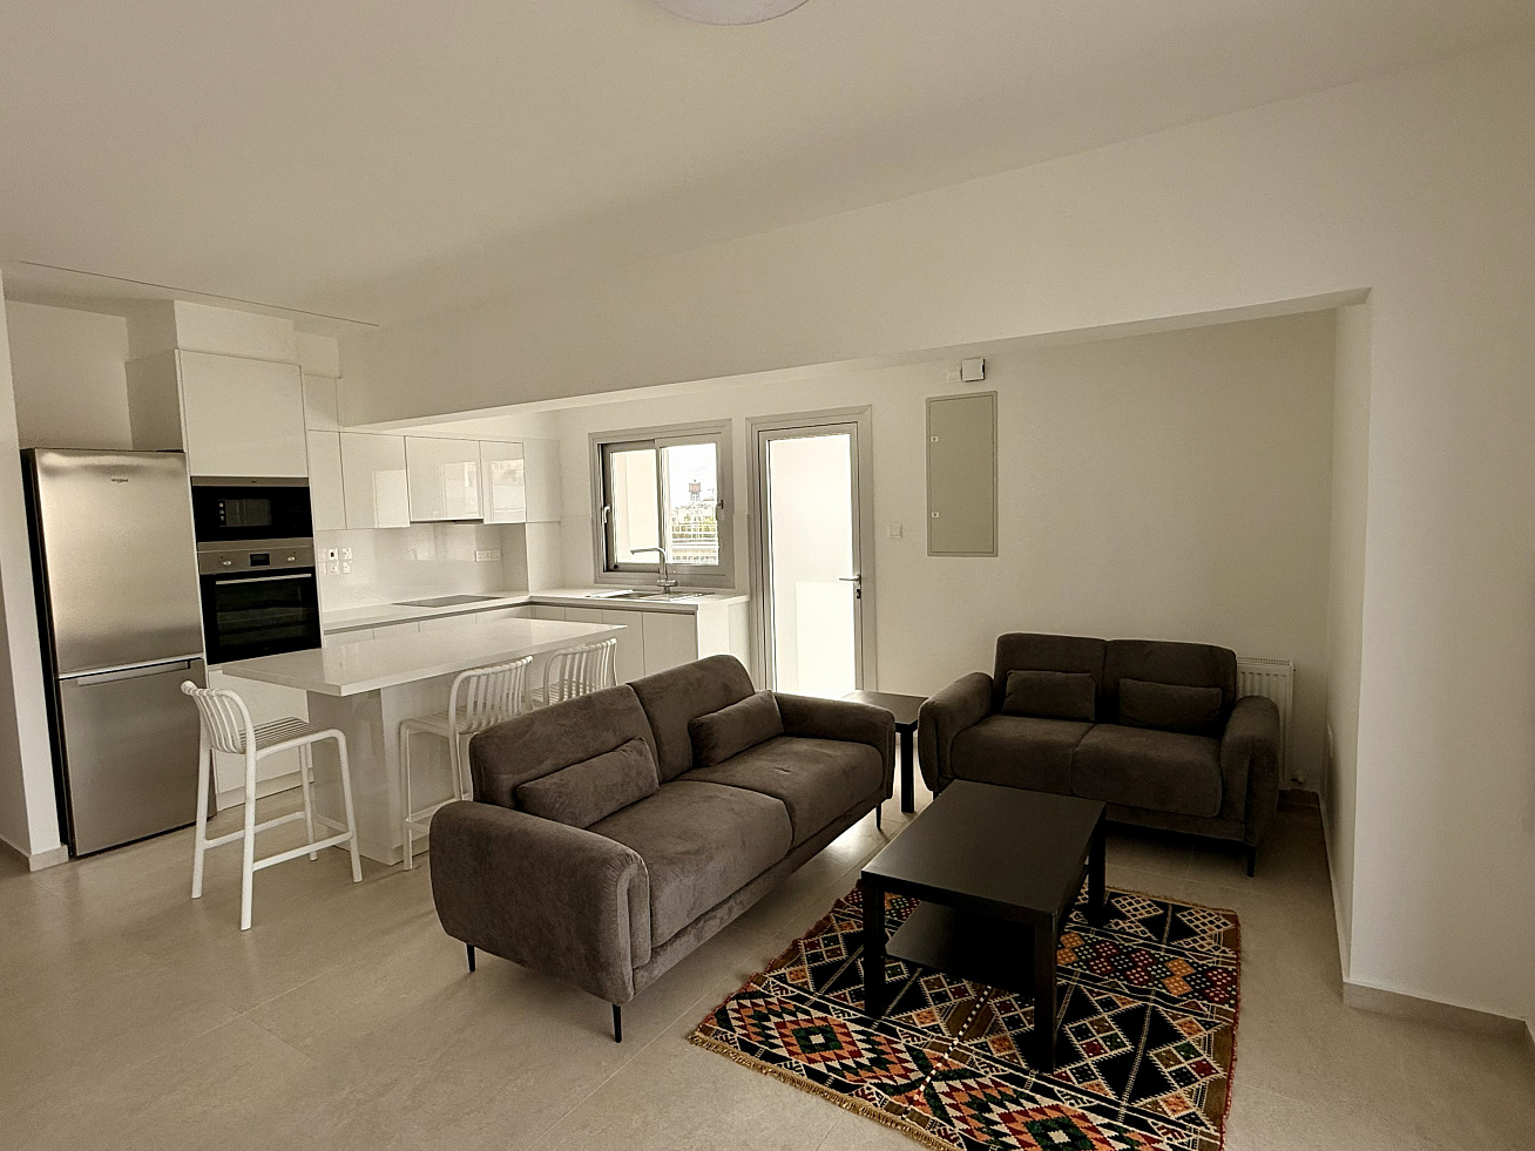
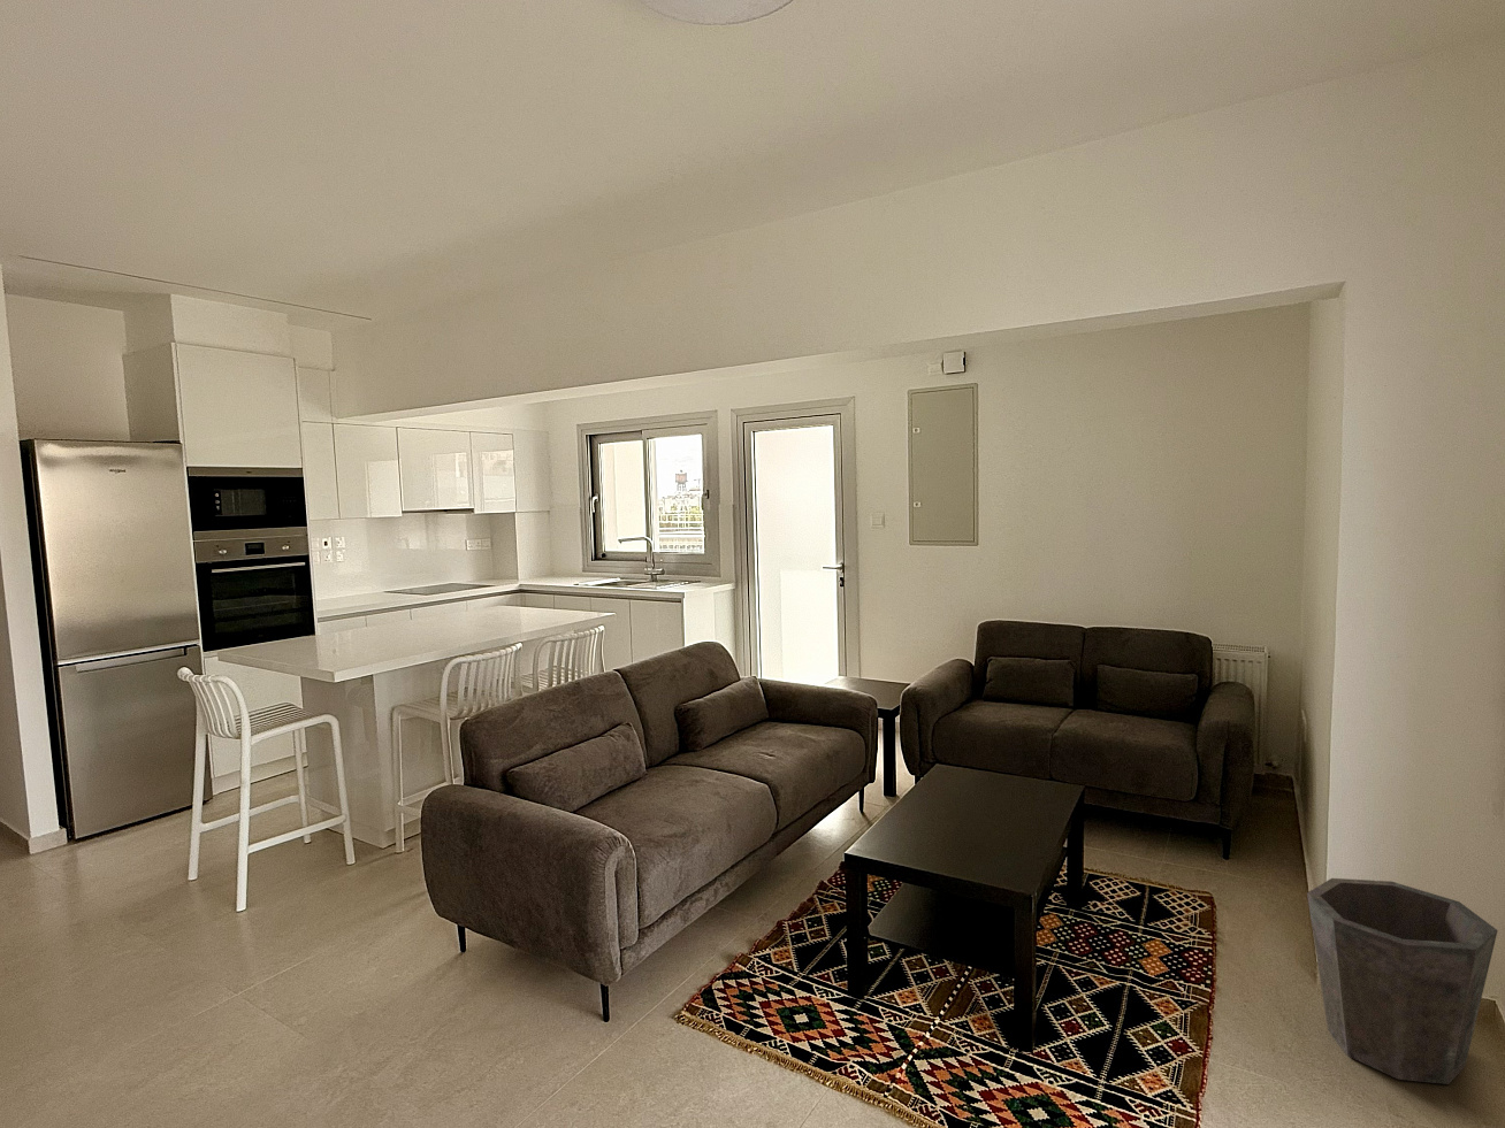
+ waste bin [1306,877,1498,1085]
